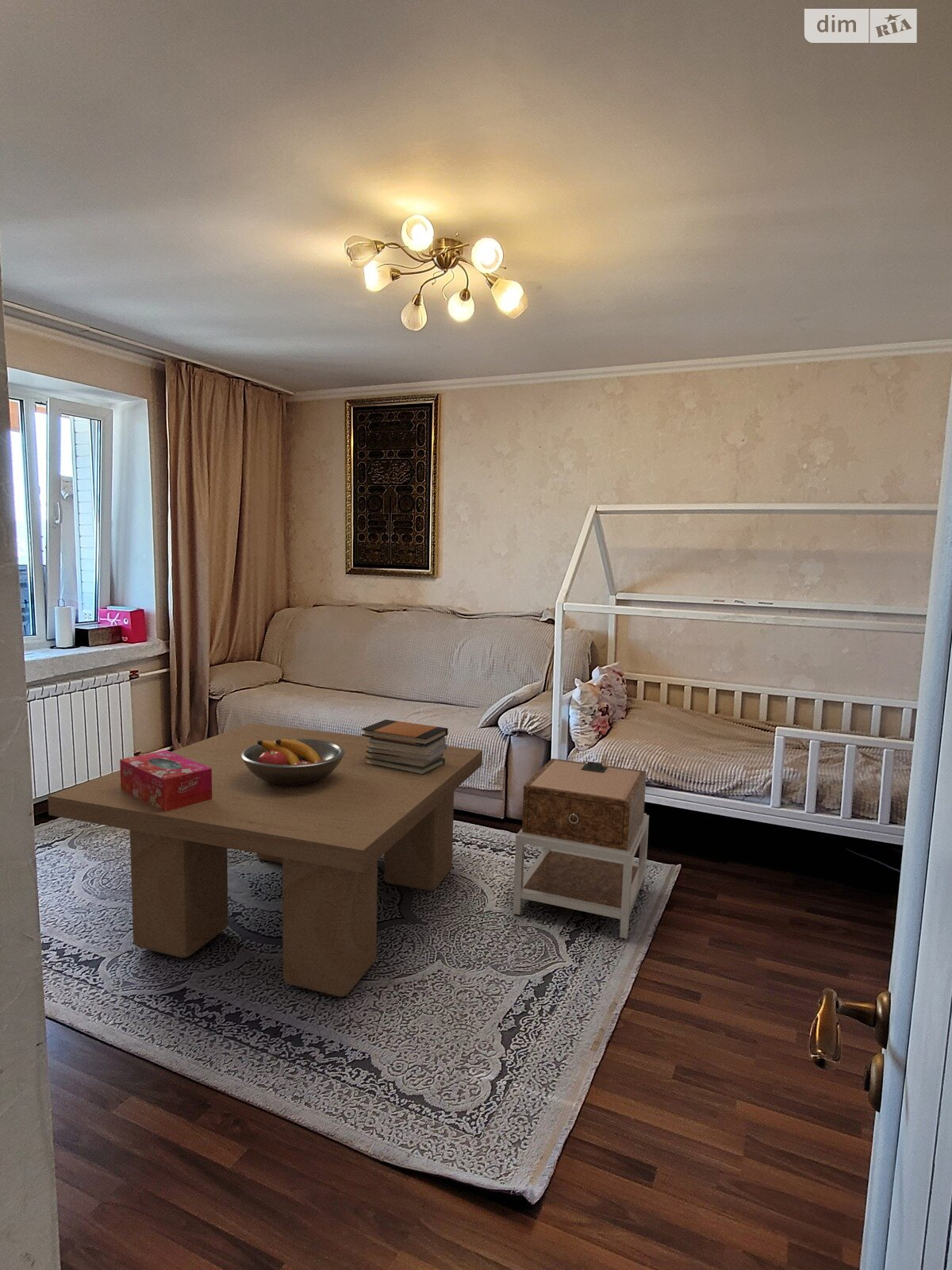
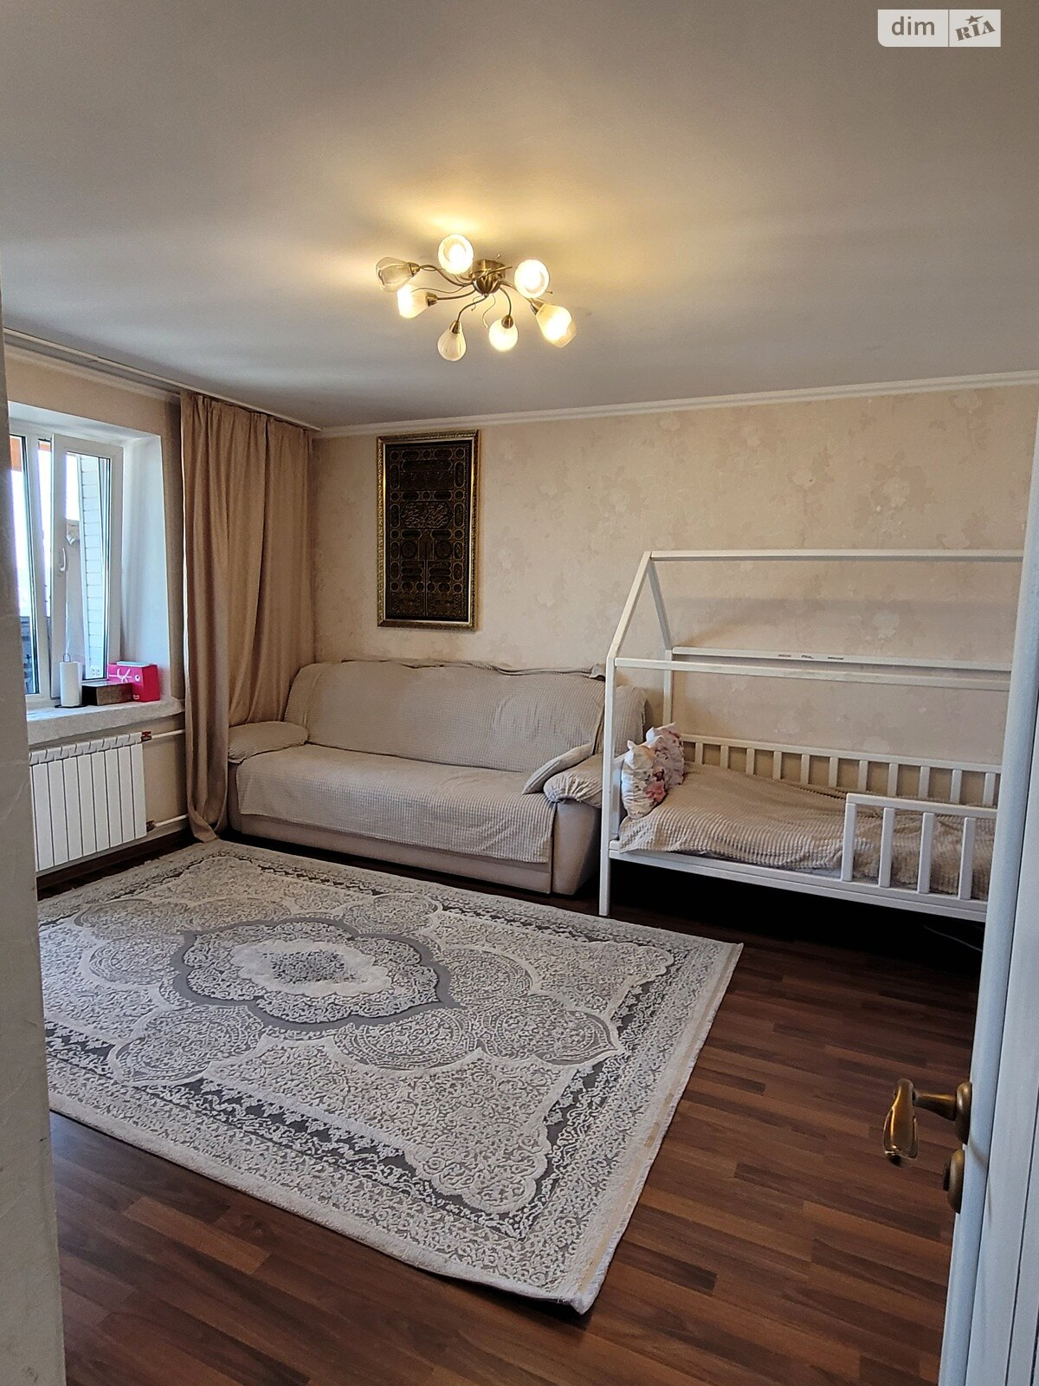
- nightstand [512,758,650,939]
- tissue box [119,749,212,812]
- coffee table [48,722,483,998]
- book stack [361,719,449,775]
- fruit bowl [241,739,345,786]
